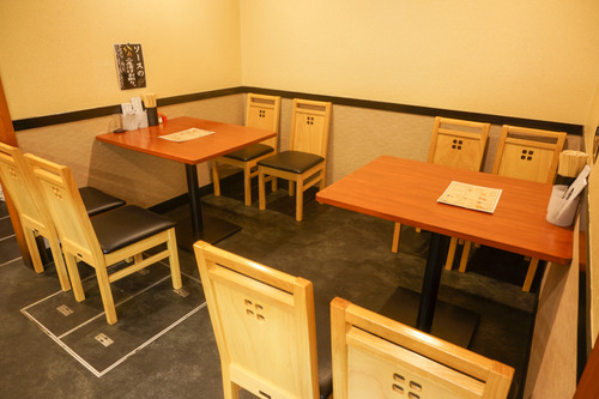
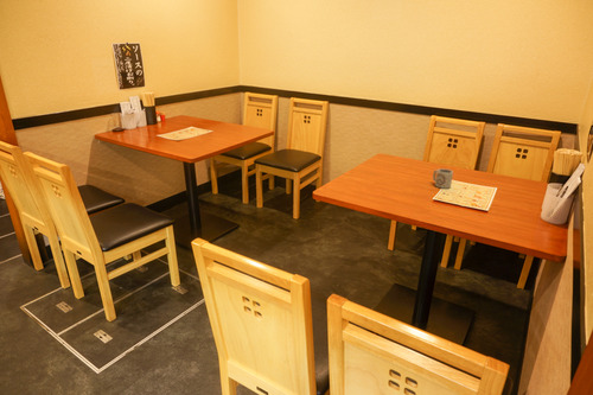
+ cup [432,167,454,190]
